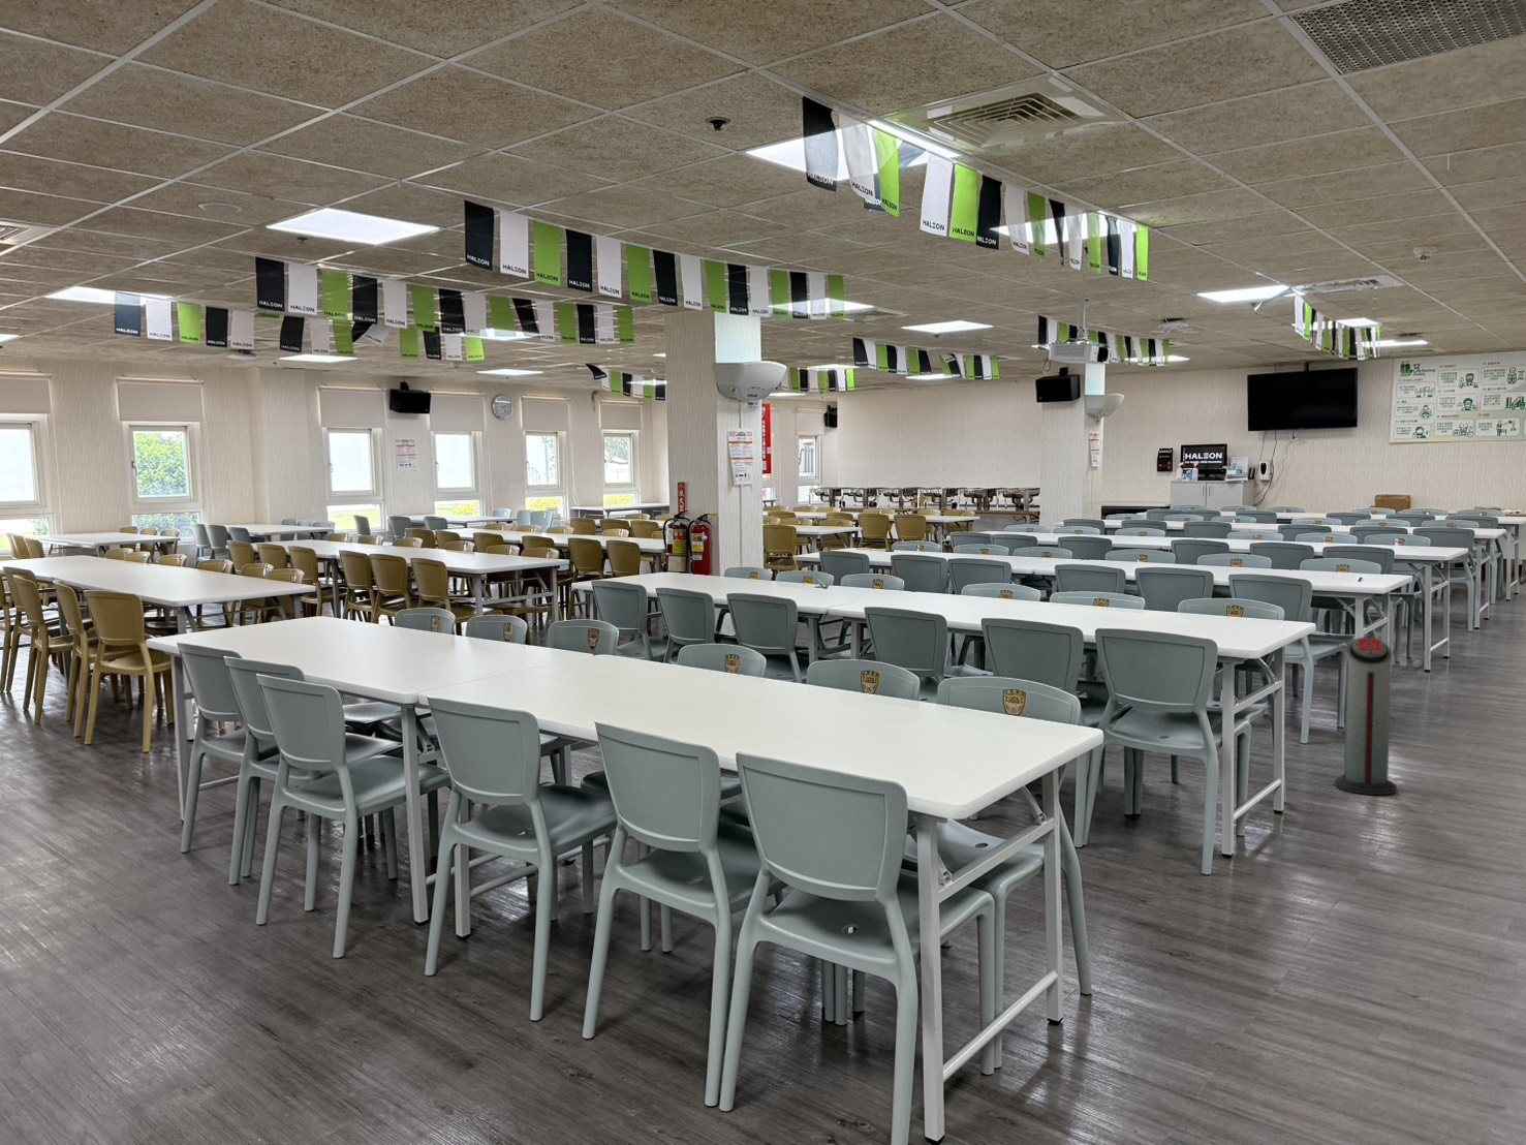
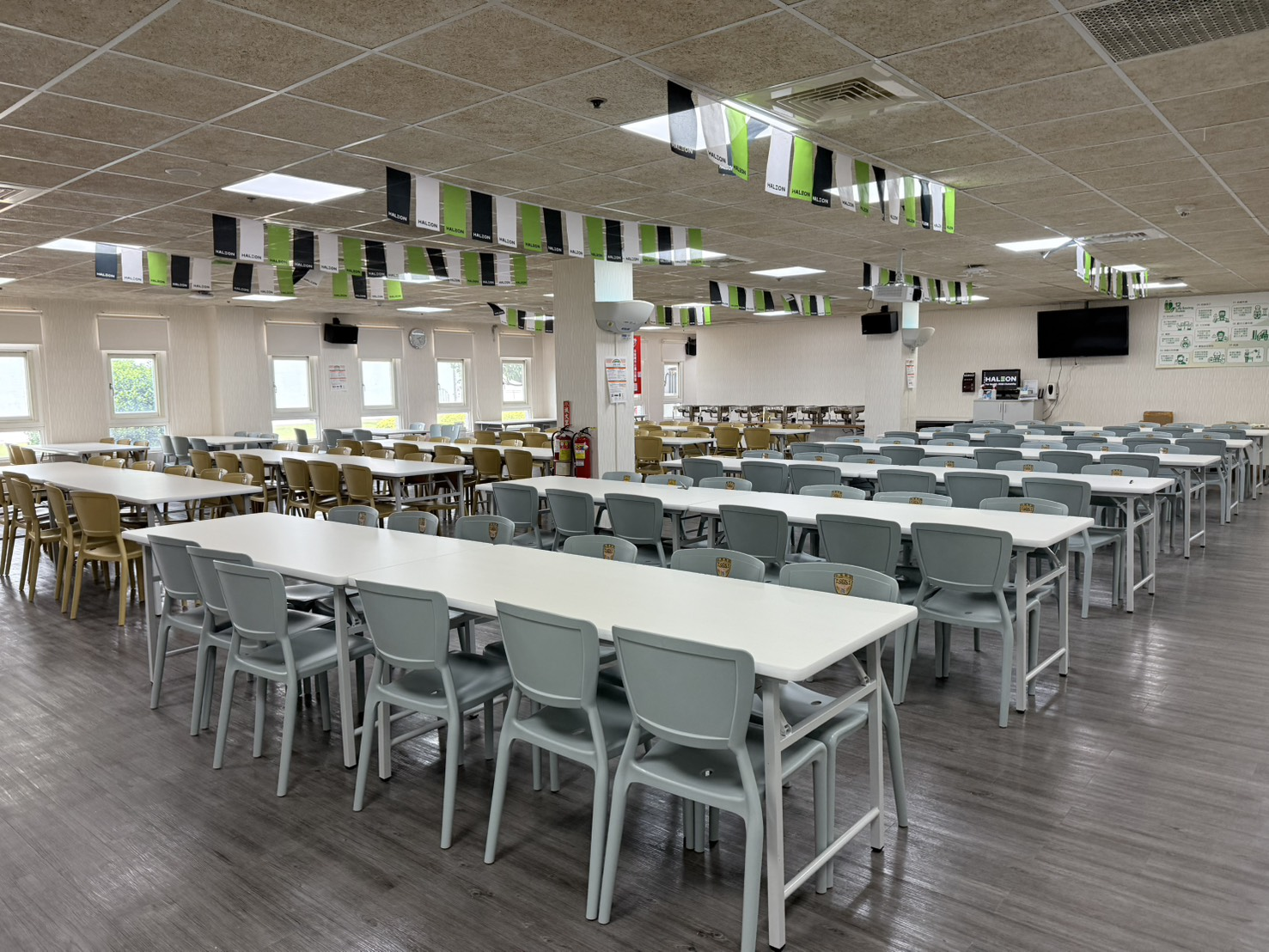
- air purifier [1334,636,1397,796]
